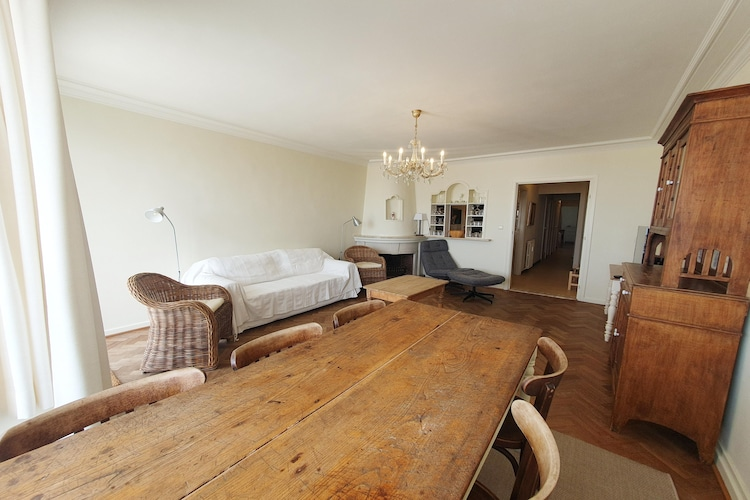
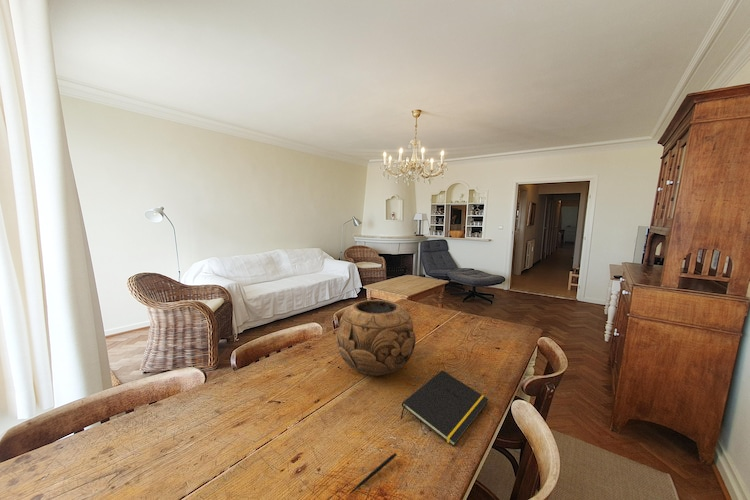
+ notepad [400,369,490,448]
+ decorative bowl [335,299,417,377]
+ pen [347,452,398,496]
